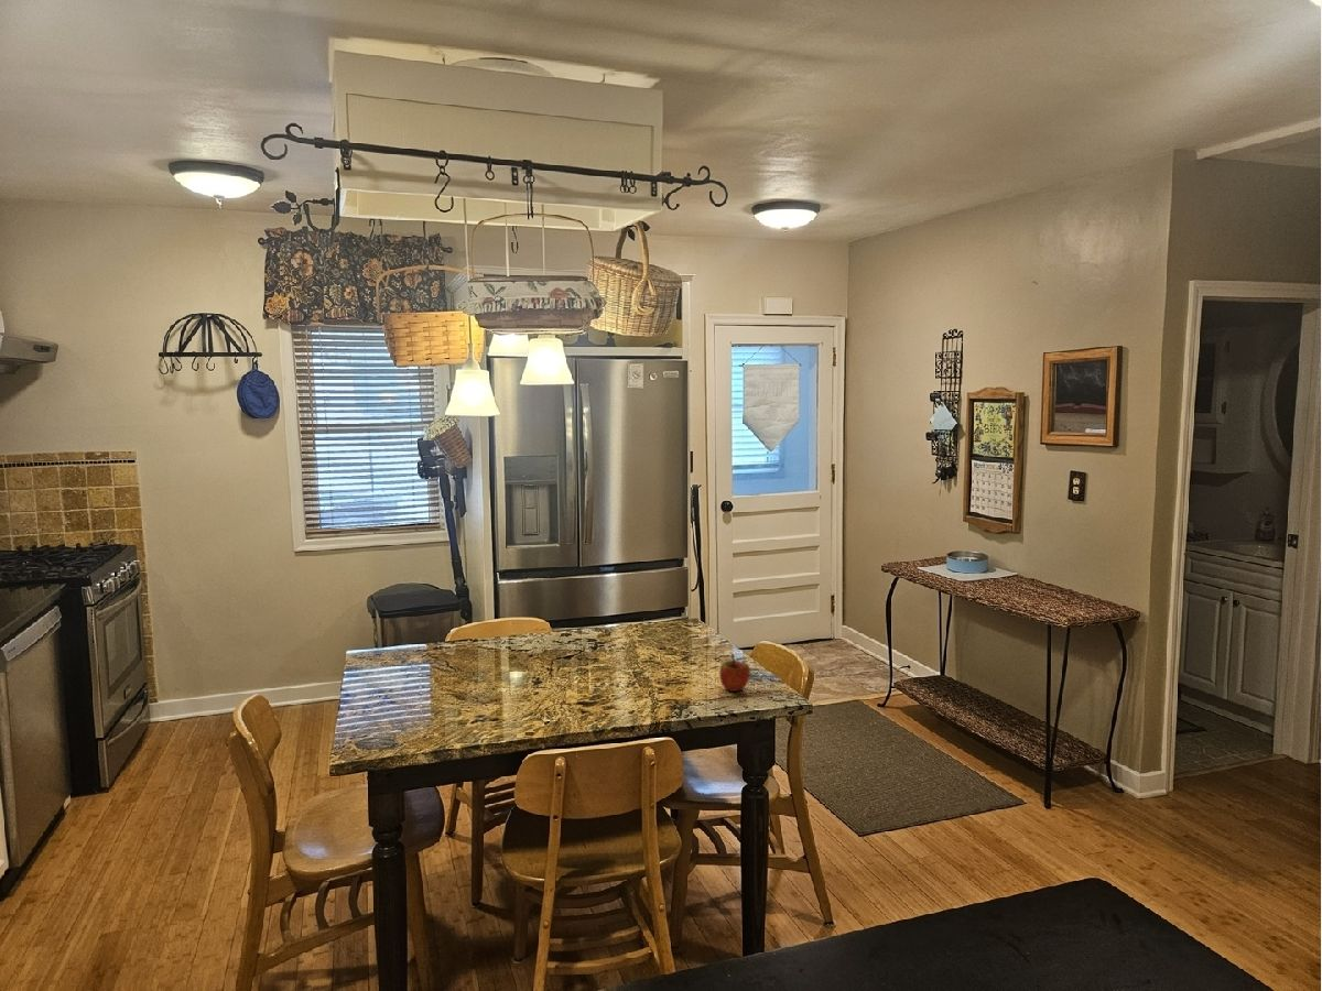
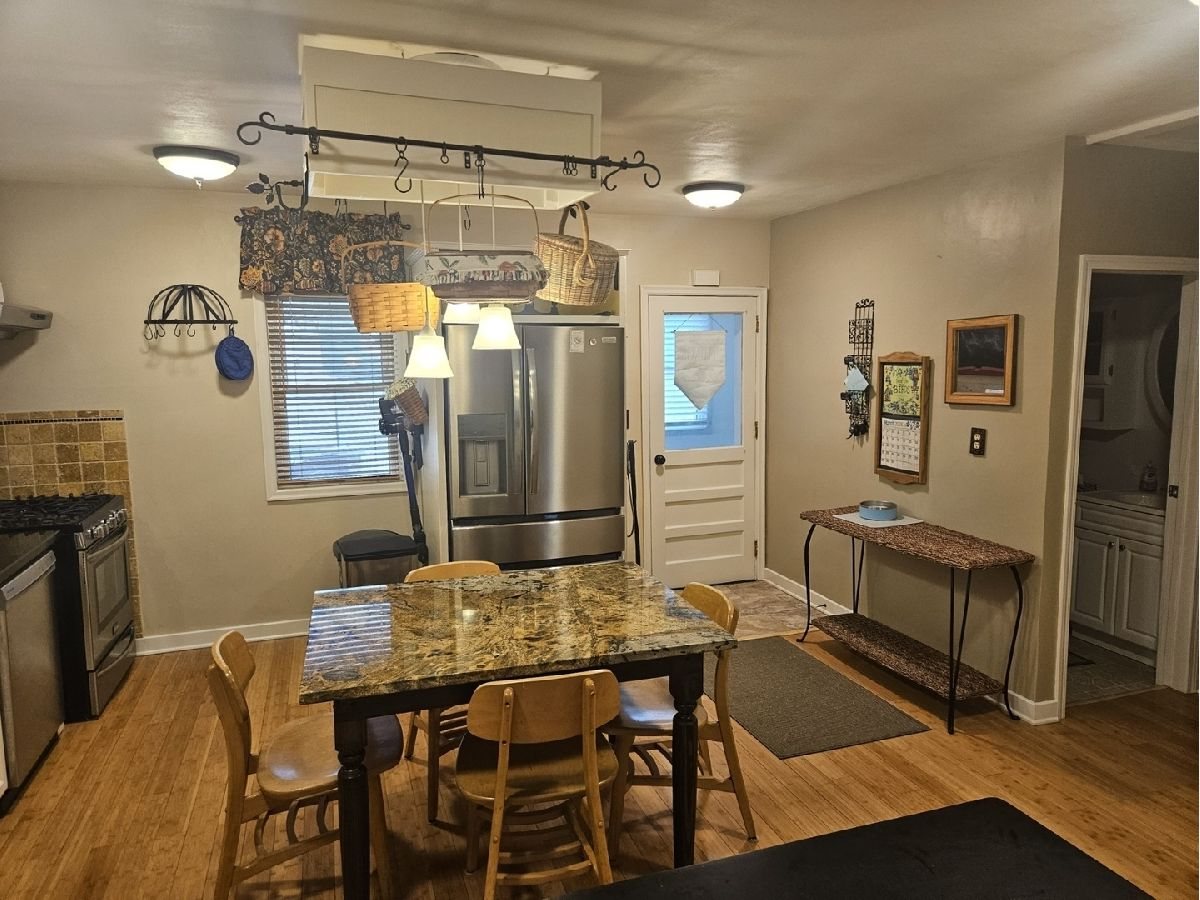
- apple [718,653,751,693]
